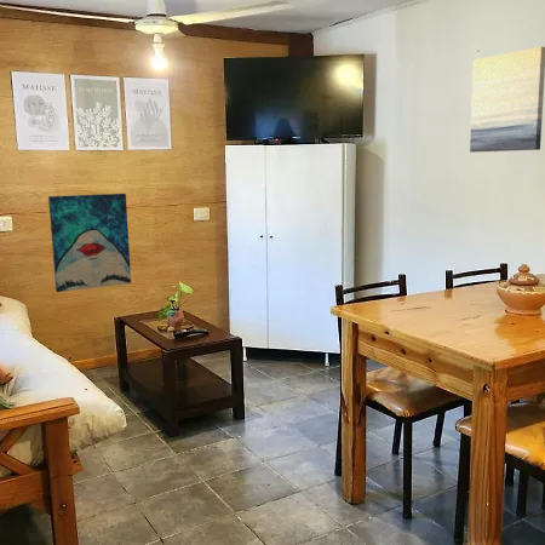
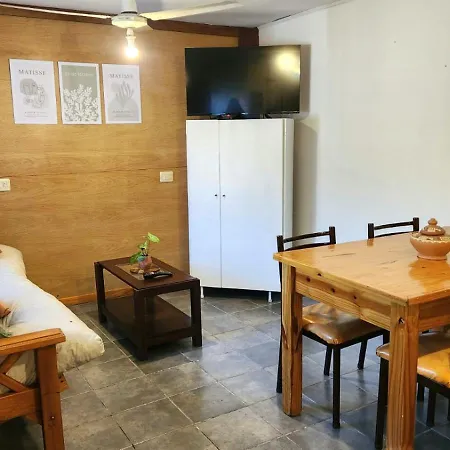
- wall art [469,46,545,154]
- wall art [47,193,132,293]
